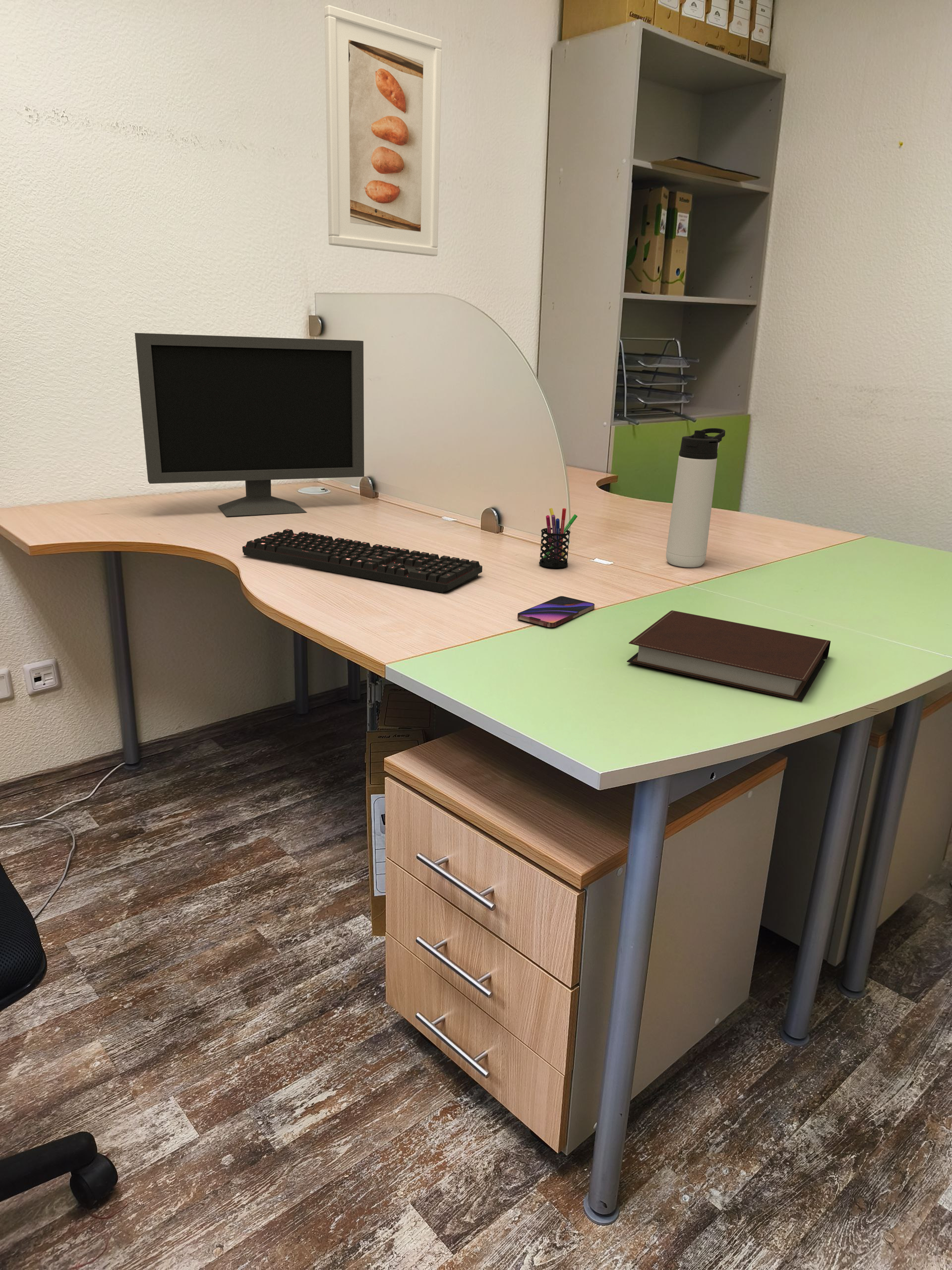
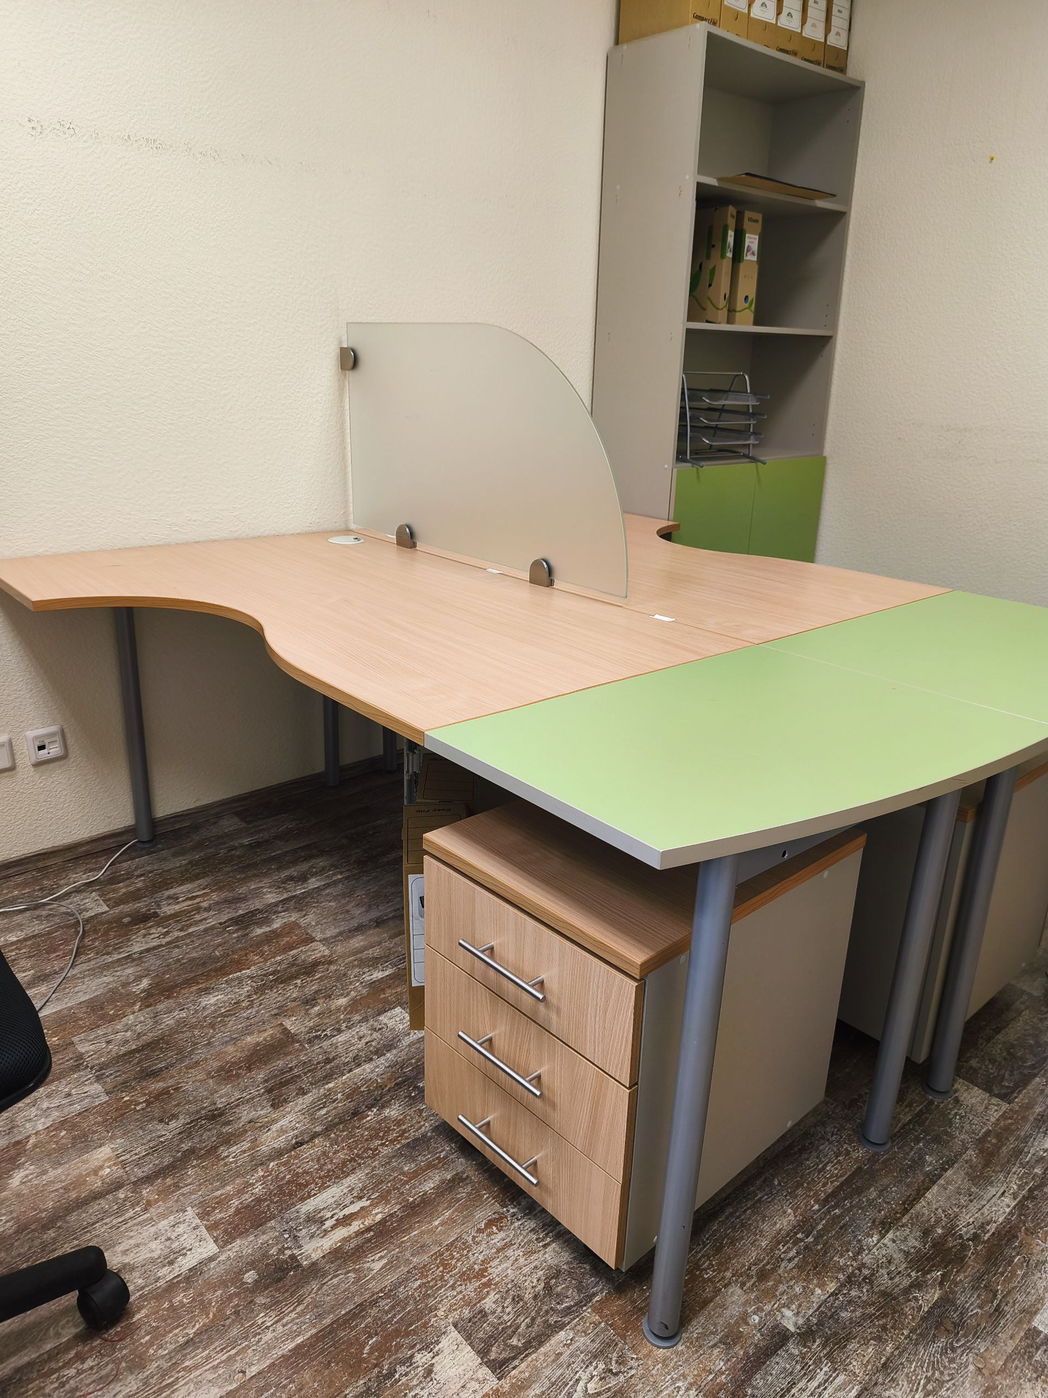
- monitor [134,332,364,517]
- thermos bottle [665,428,726,568]
- notebook [626,610,831,702]
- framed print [324,5,442,257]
- keyboard [242,528,483,593]
- pen holder [538,508,578,569]
- smartphone [517,596,595,628]
